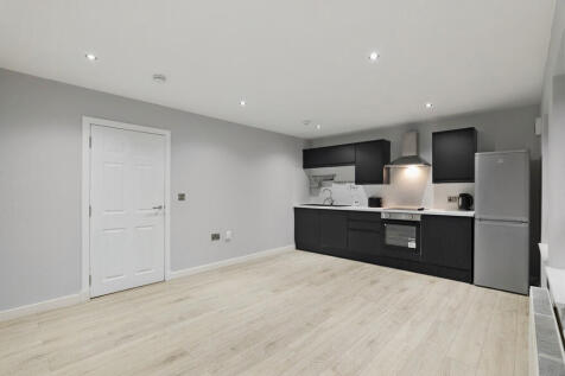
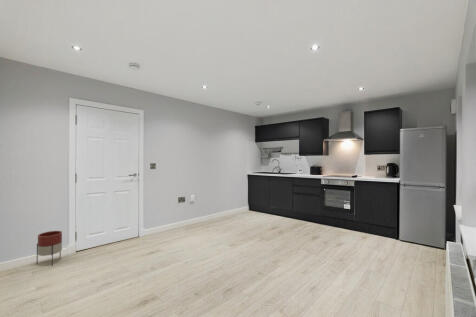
+ planter [36,230,63,267]
